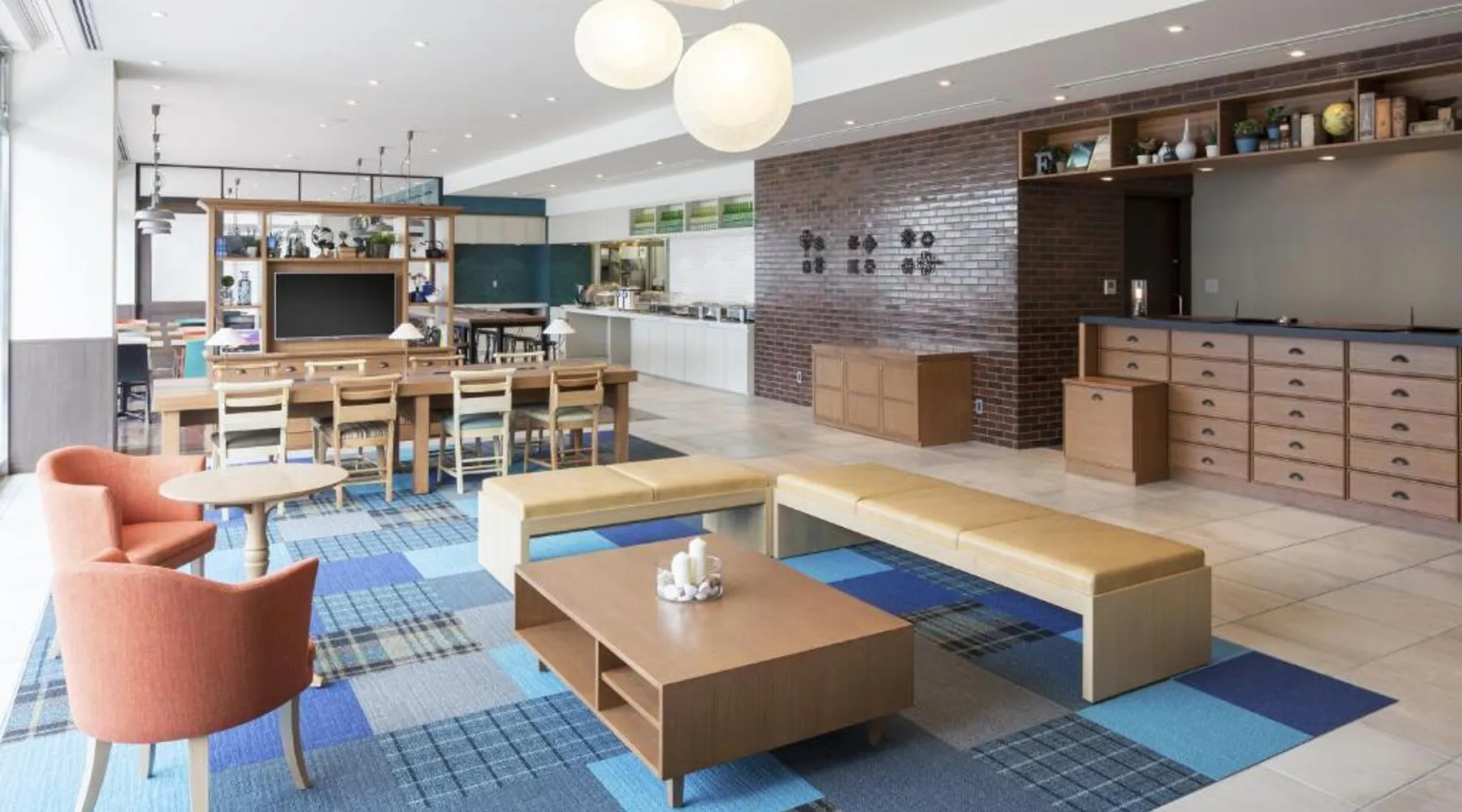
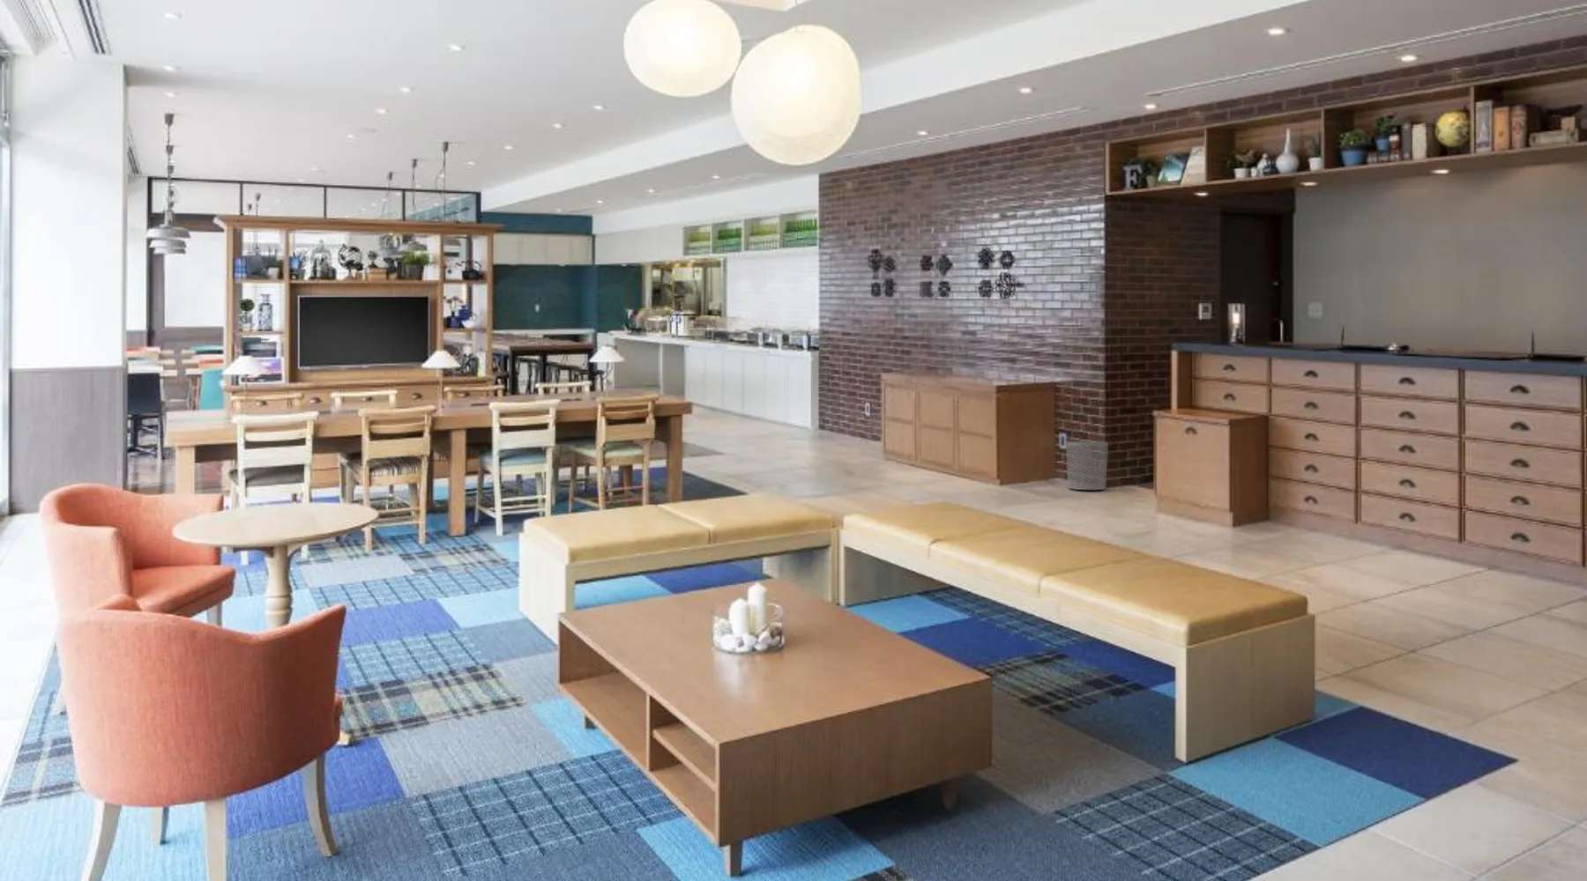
+ waste bin [1066,440,1109,490]
